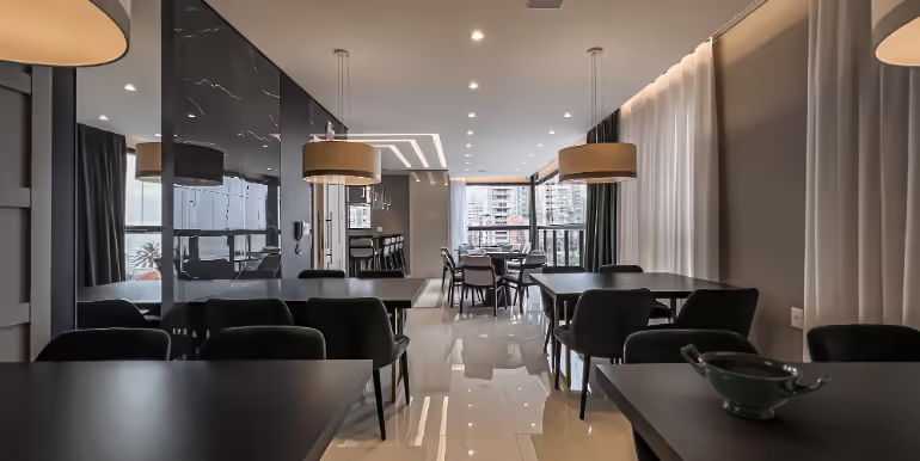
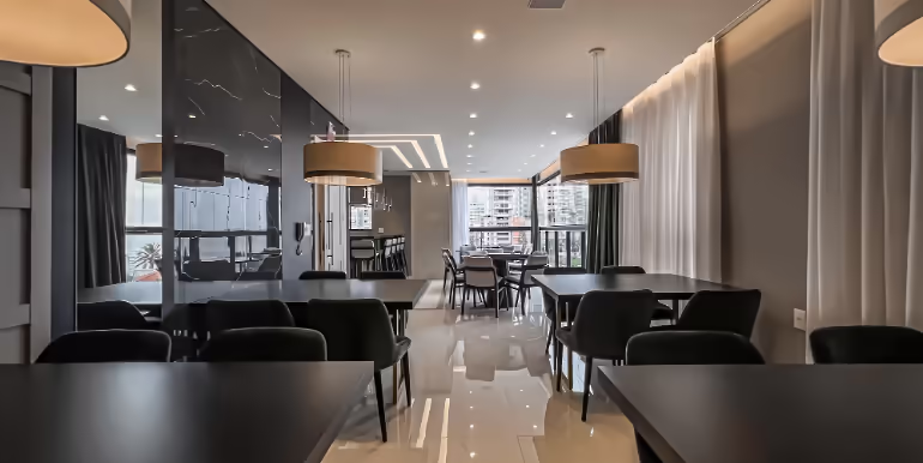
- bowl [680,343,833,422]
